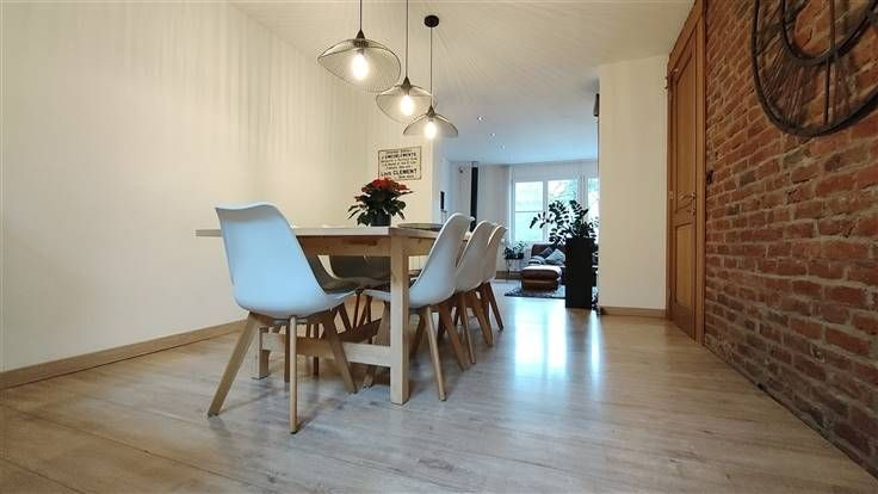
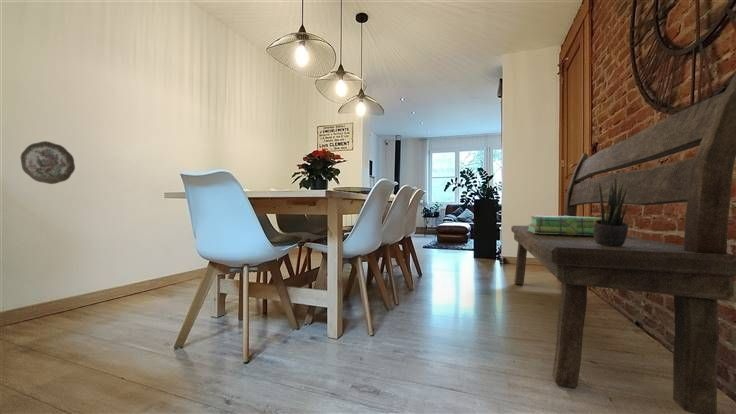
+ stack of books [527,215,608,236]
+ potted plant [593,178,630,247]
+ decorative plate [20,140,76,185]
+ bench [510,72,736,414]
